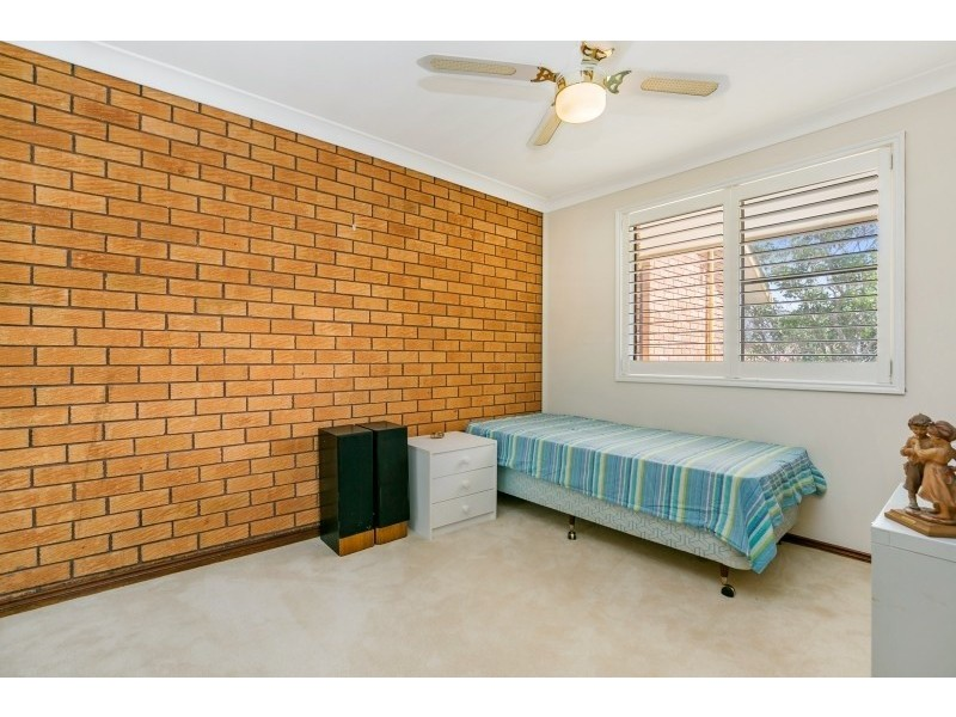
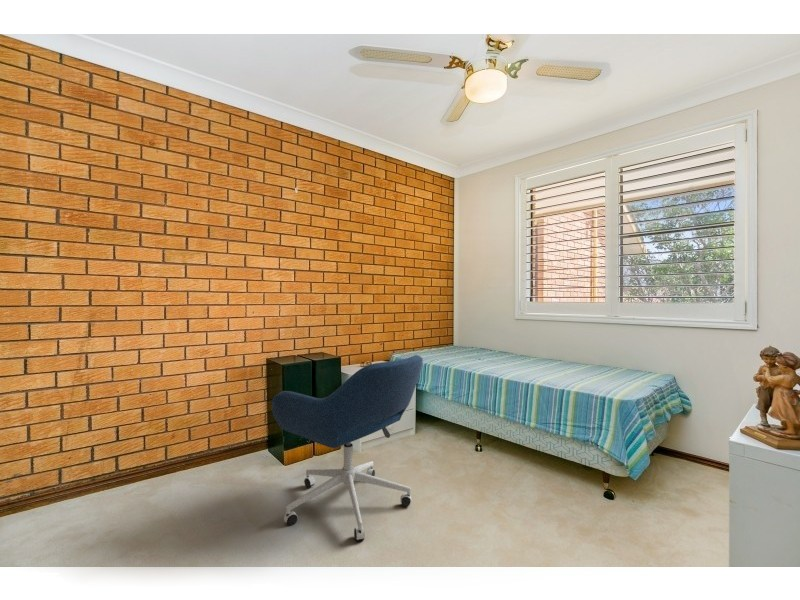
+ office chair [271,354,424,542]
